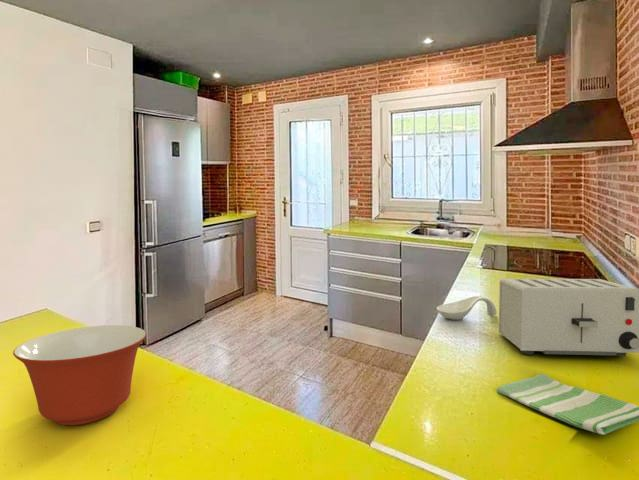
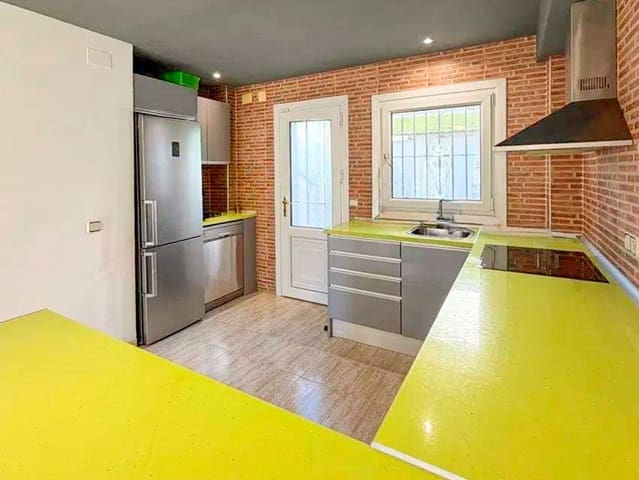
- dish towel [495,372,639,436]
- toaster [498,278,639,357]
- mixing bowl [12,324,147,426]
- spoon rest [436,295,498,321]
